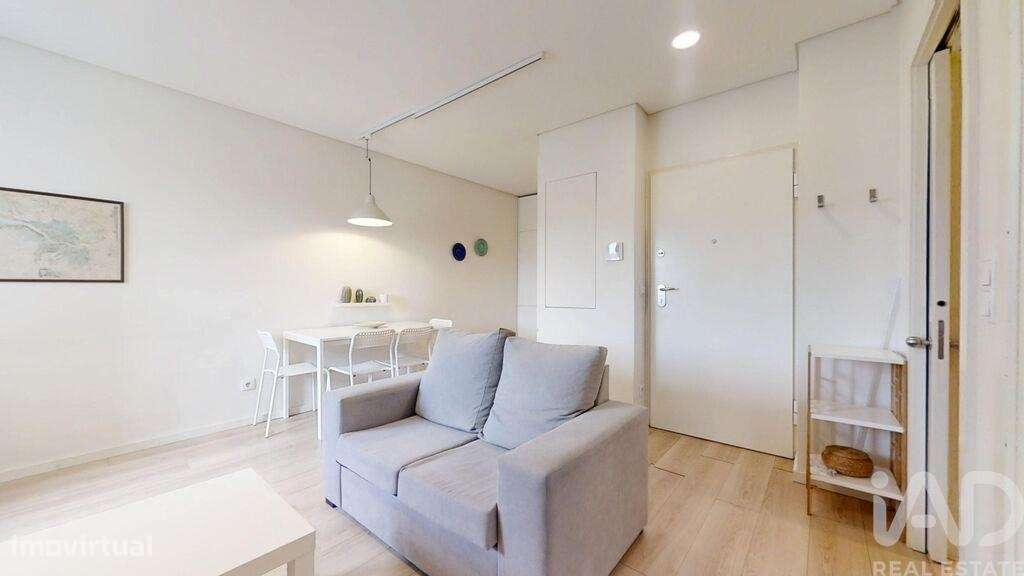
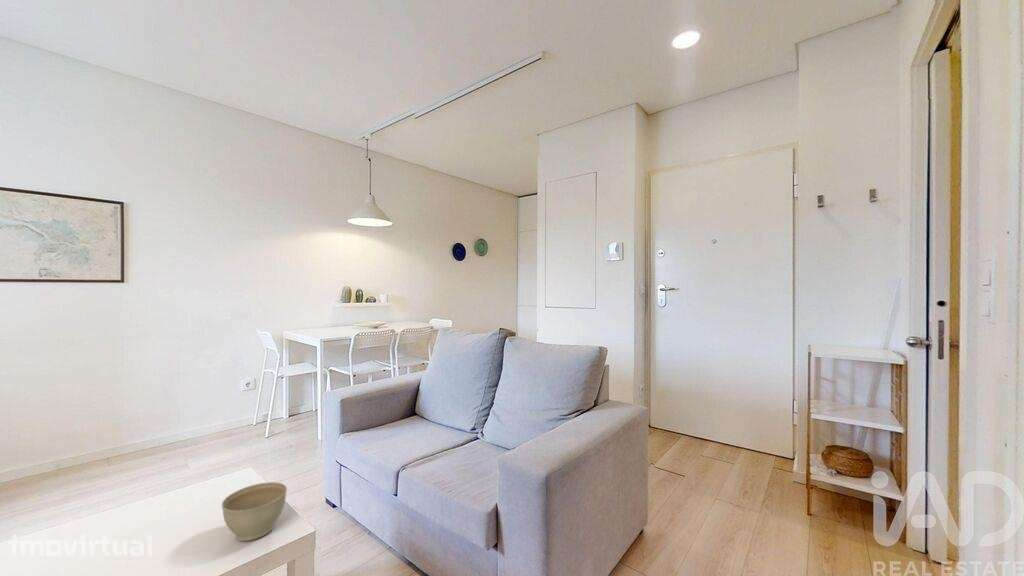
+ planter bowl [221,481,288,542]
